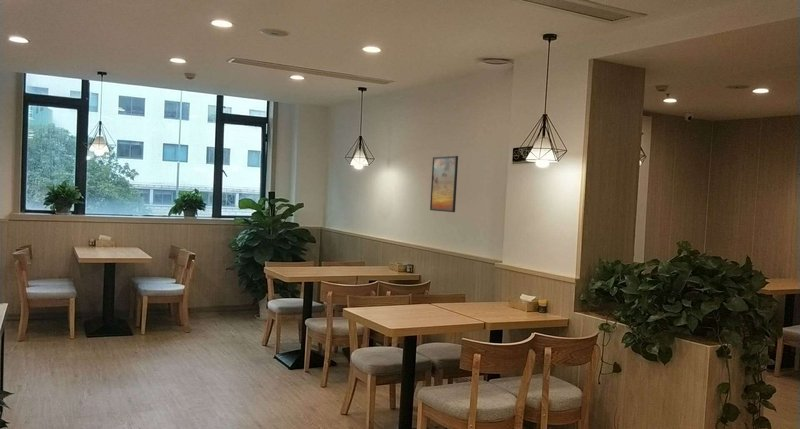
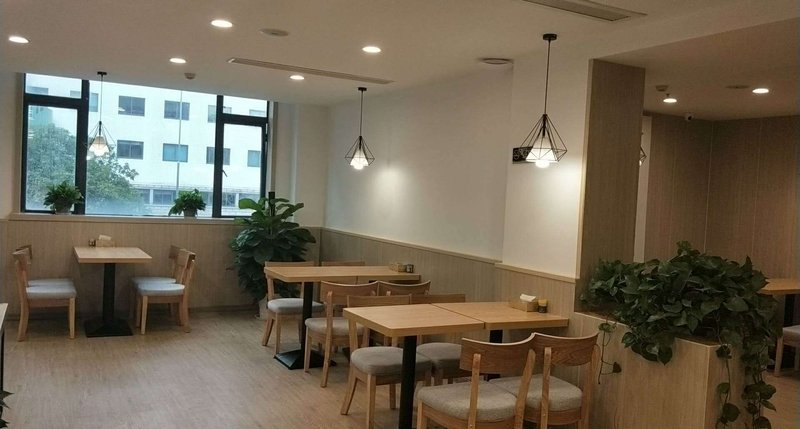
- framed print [429,155,459,213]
